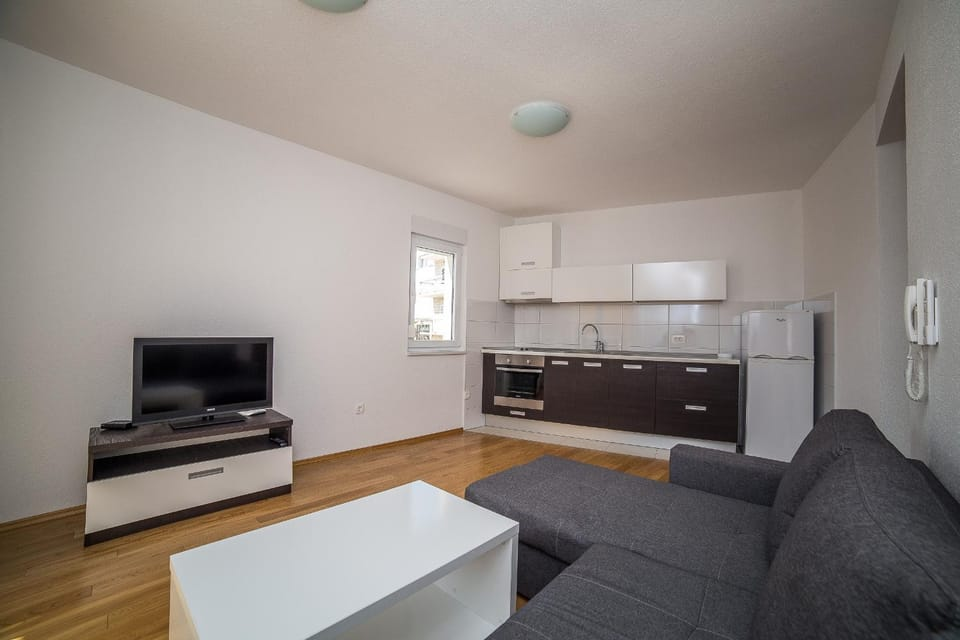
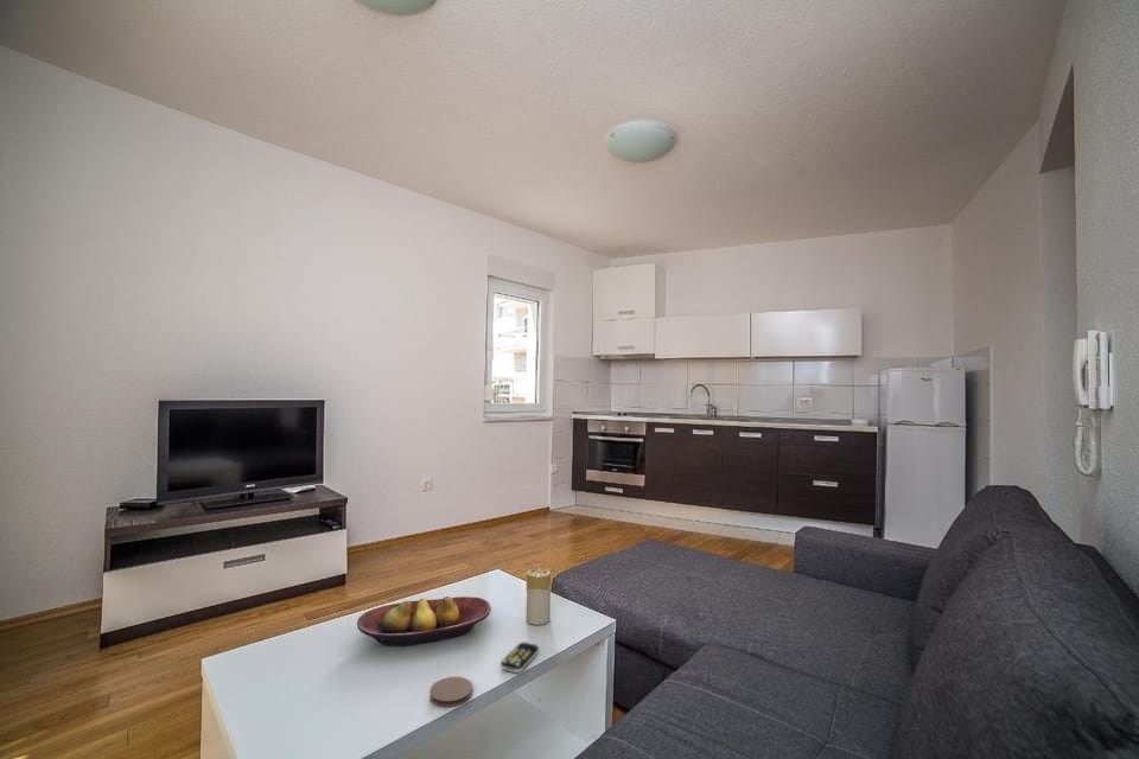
+ remote control [499,642,540,674]
+ fruit bowl [356,595,492,648]
+ candle [524,567,552,626]
+ coaster [428,676,473,708]
